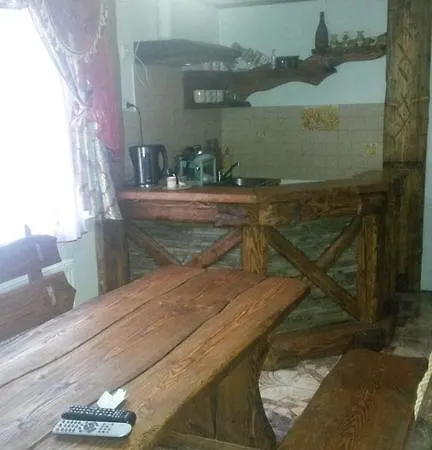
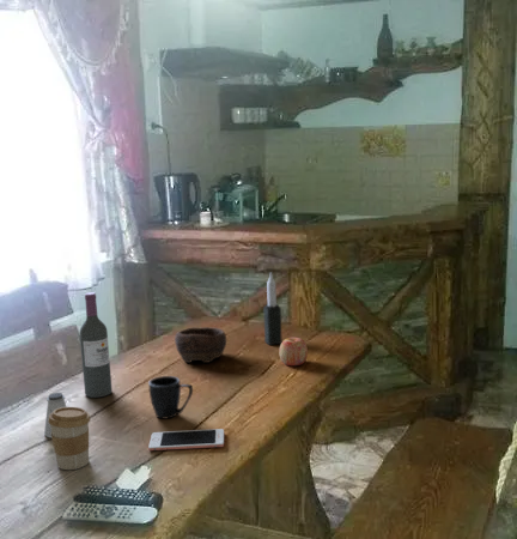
+ mug [147,375,194,420]
+ candle [262,272,284,346]
+ cell phone [147,428,225,452]
+ wine bottle [79,291,114,399]
+ saltshaker [43,392,67,440]
+ apple [278,337,309,367]
+ coffee cup [48,406,91,471]
+ bowl [174,326,227,364]
